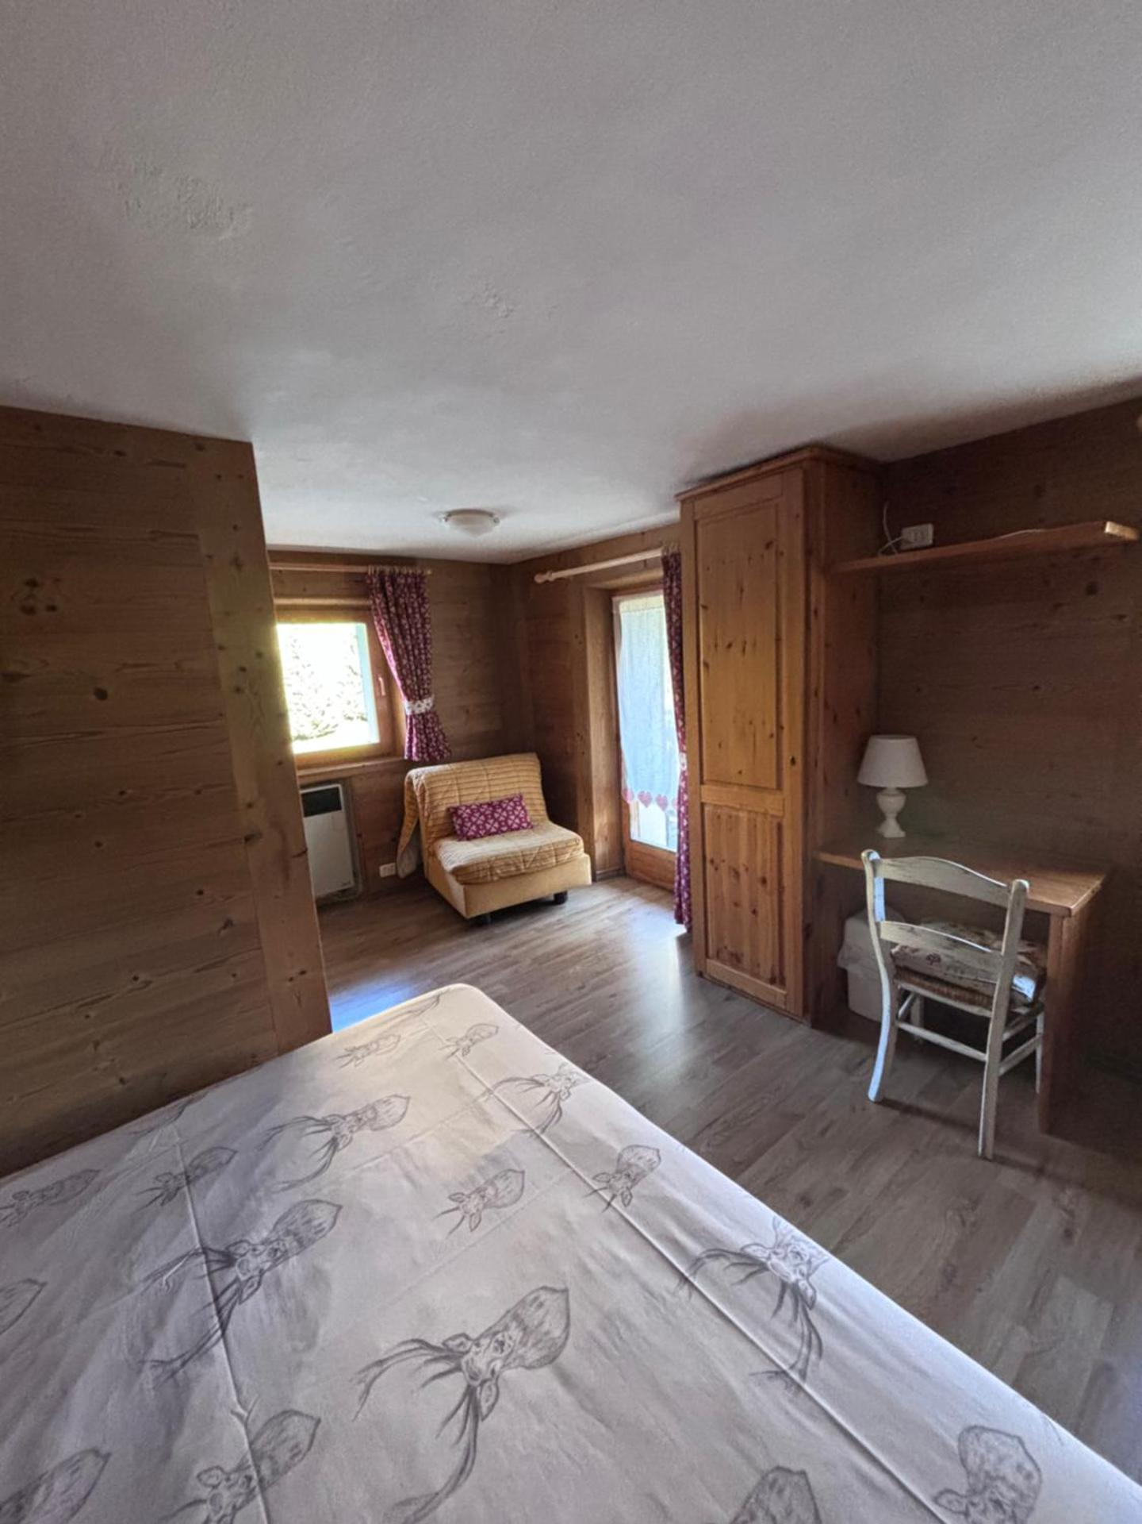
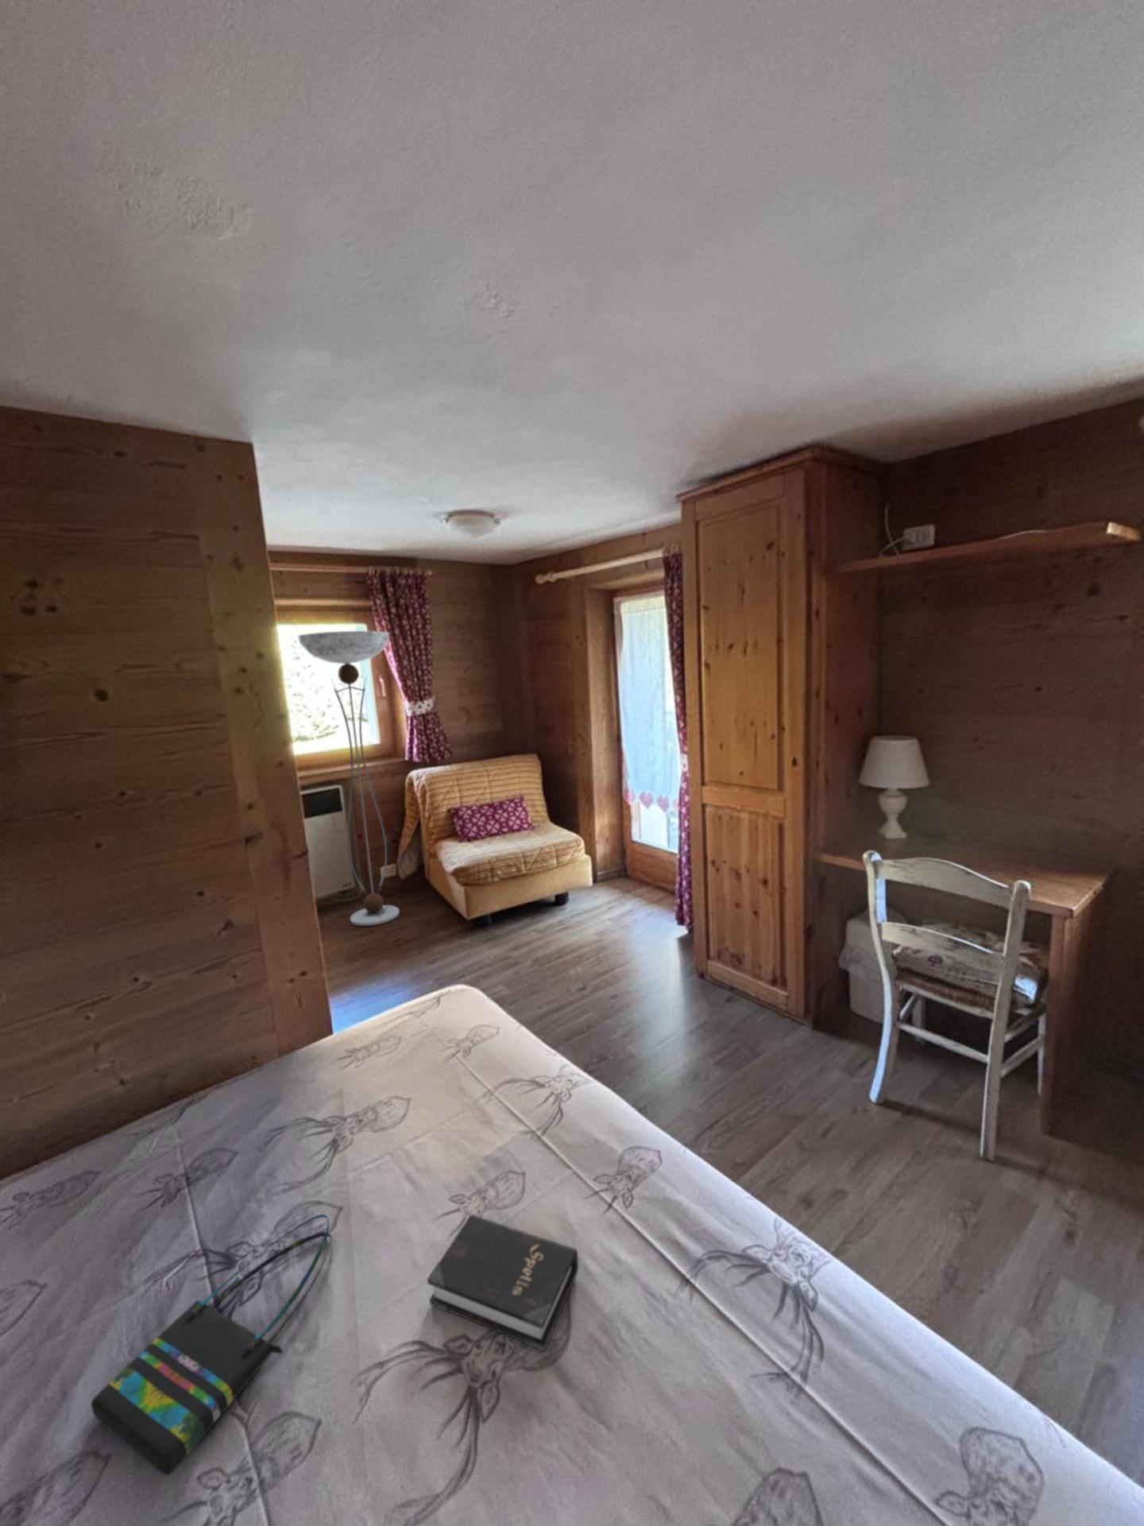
+ tote bag [90,1214,333,1476]
+ hardback book [427,1214,579,1352]
+ floor lamp [296,631,400,926]
